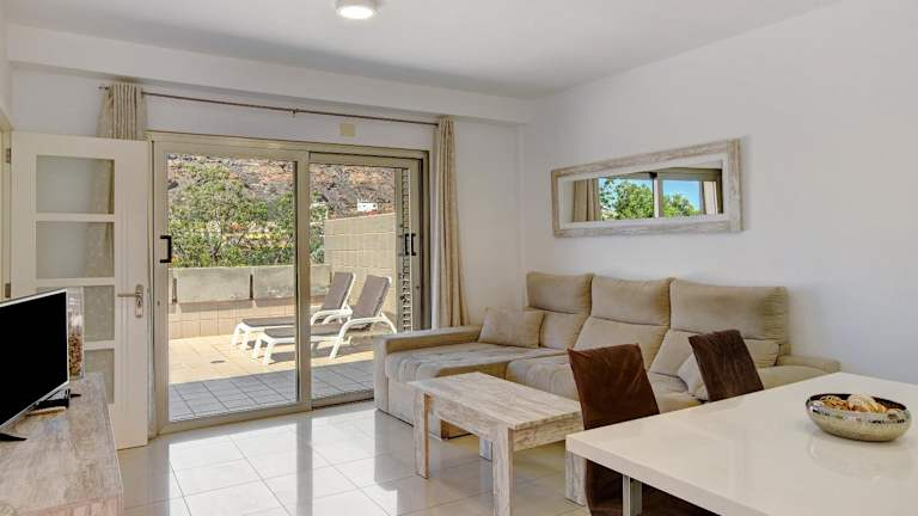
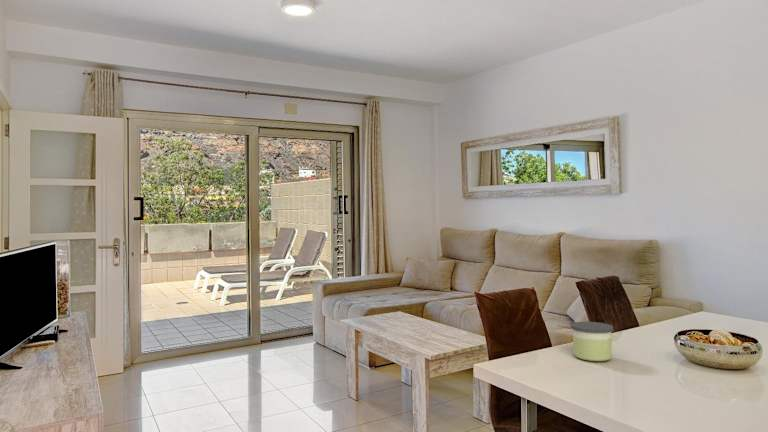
+ candle [570,321,614,362]
